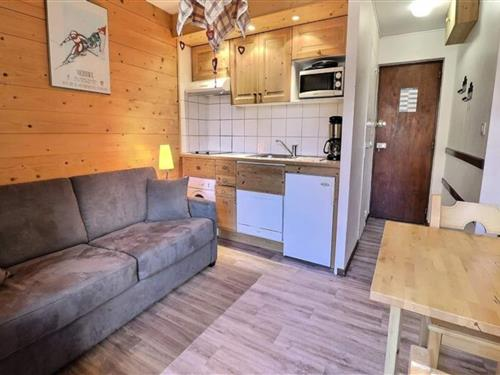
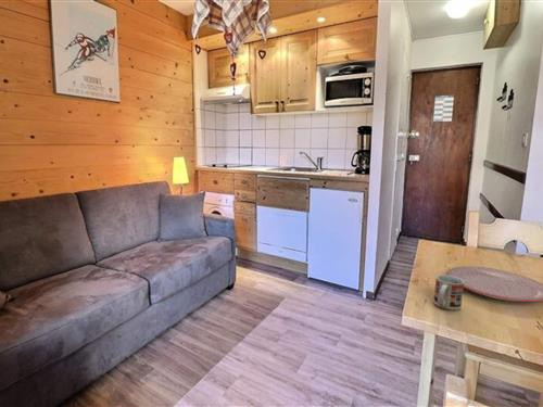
+ cup [432,274,465,311]
+ plate [446,266,543,303]
